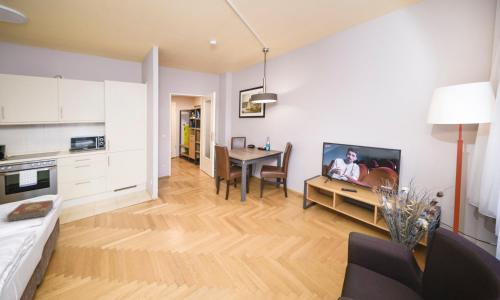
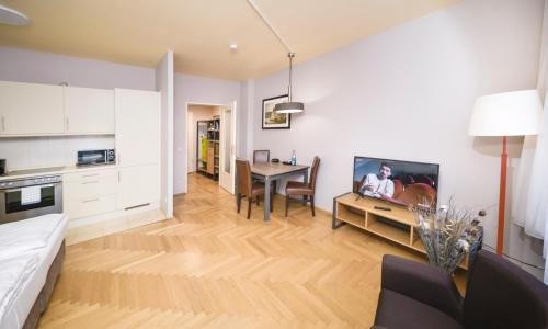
- book [6,199,54,223]
